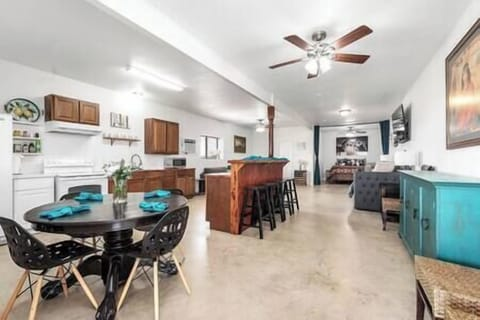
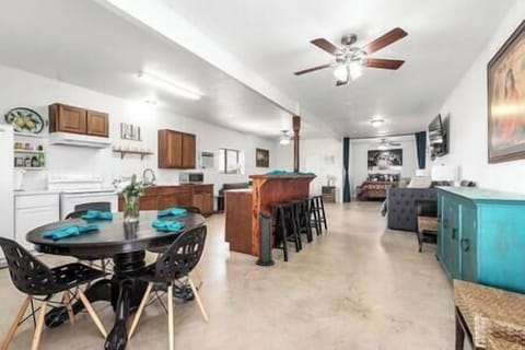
+ air purifier [255,209,276,267]
